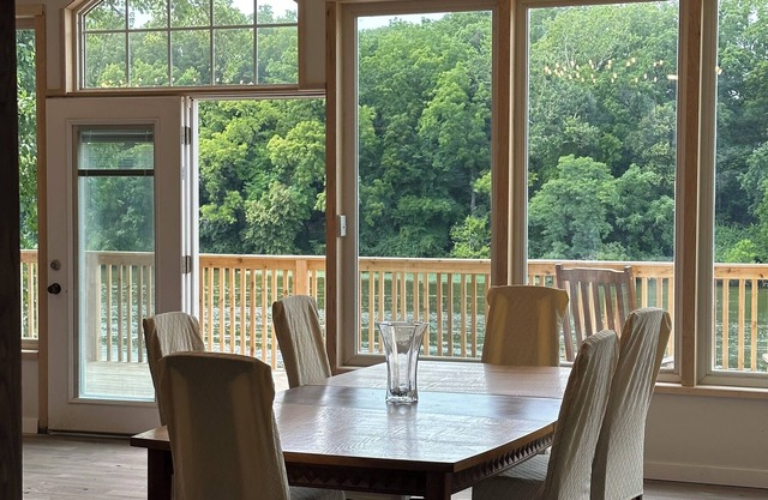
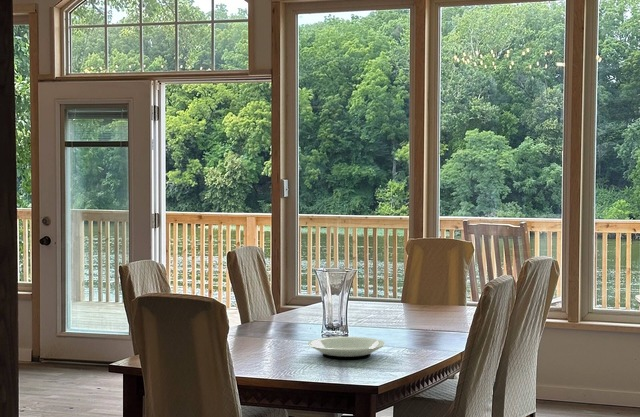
+ plate [307,336,386,360]
